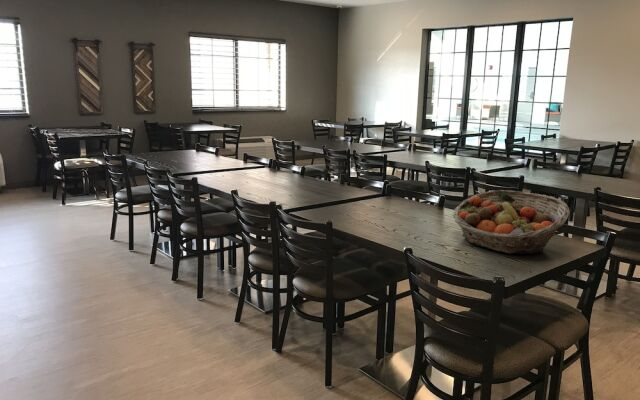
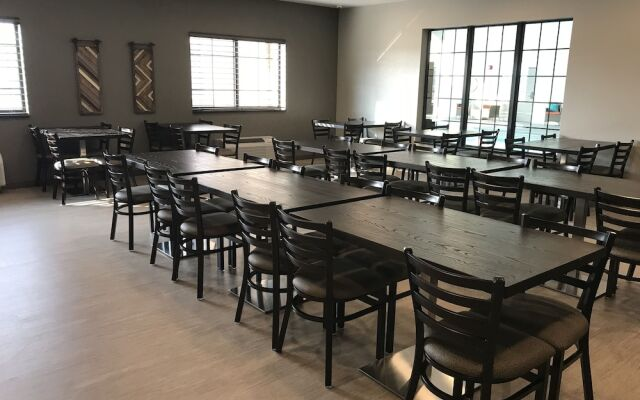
- fruit basket [452,189,571,255]
